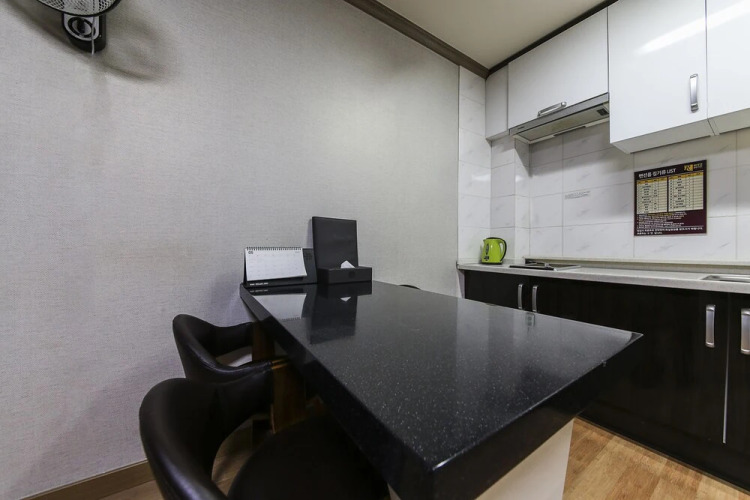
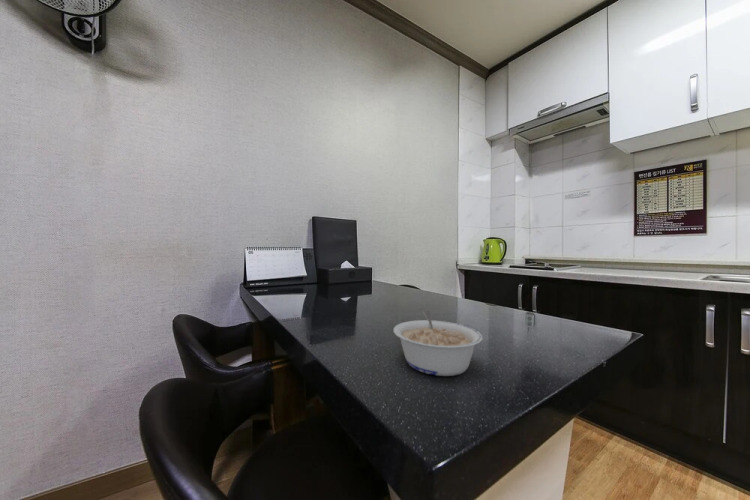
+ legume [393,309,484,377]
